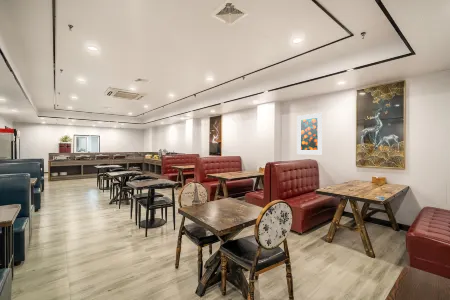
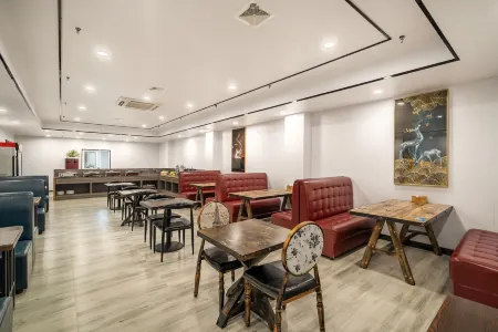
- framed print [296,112,323,155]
